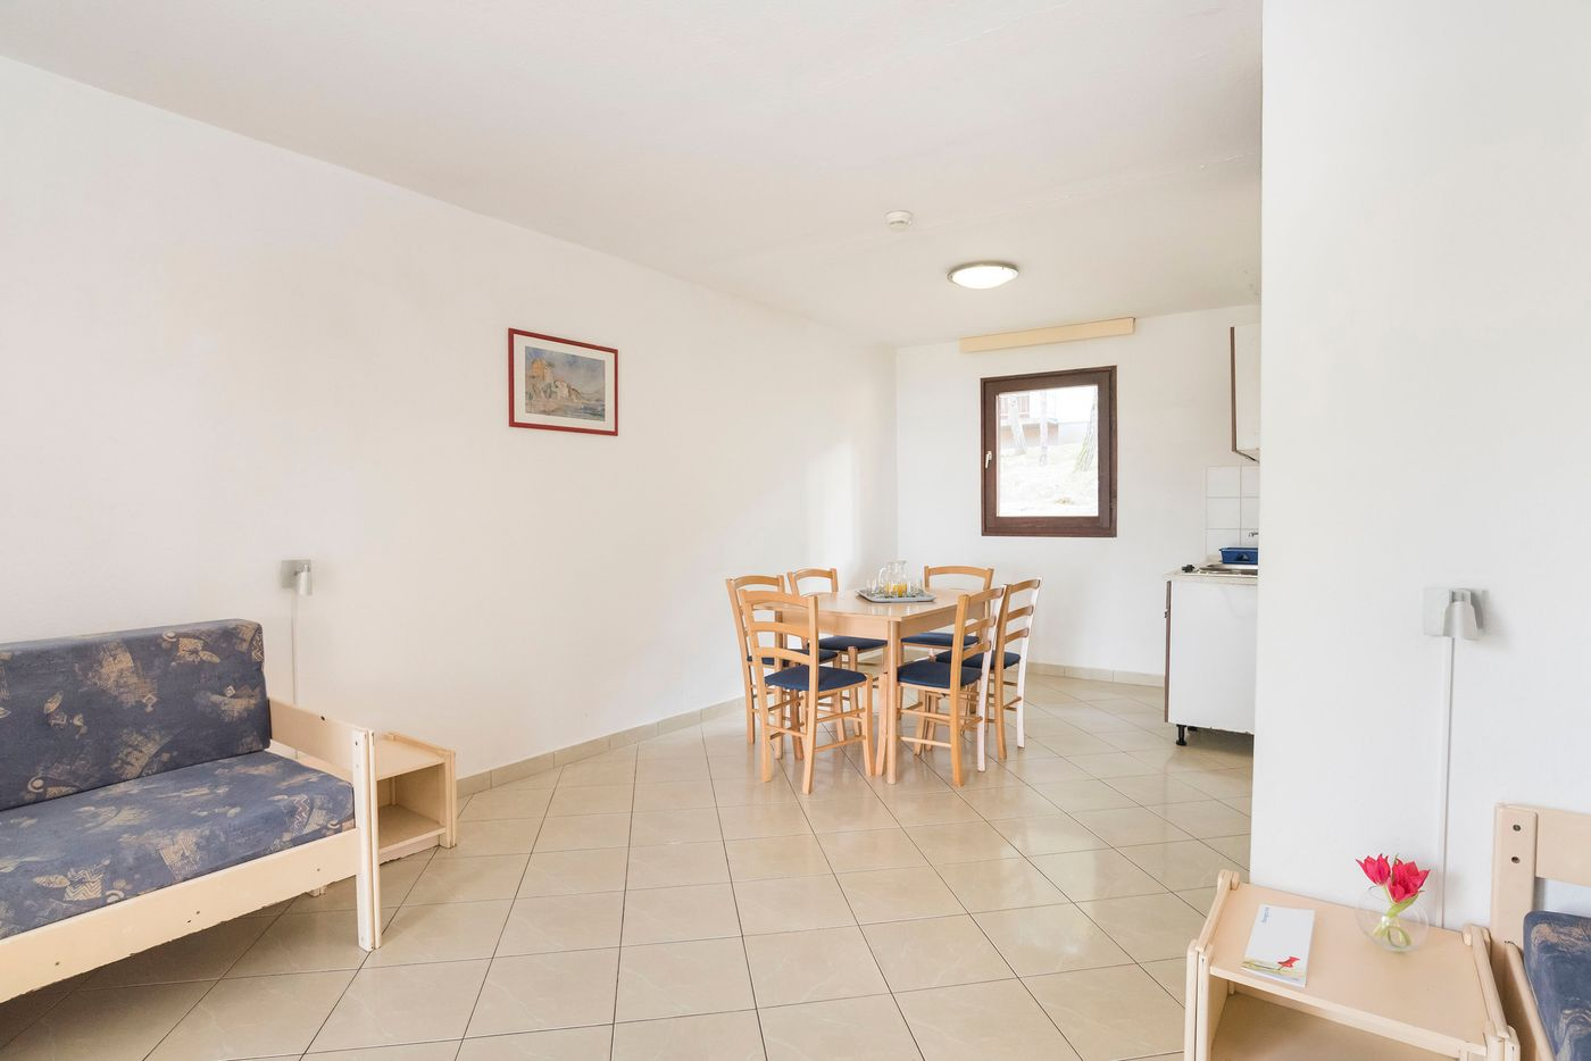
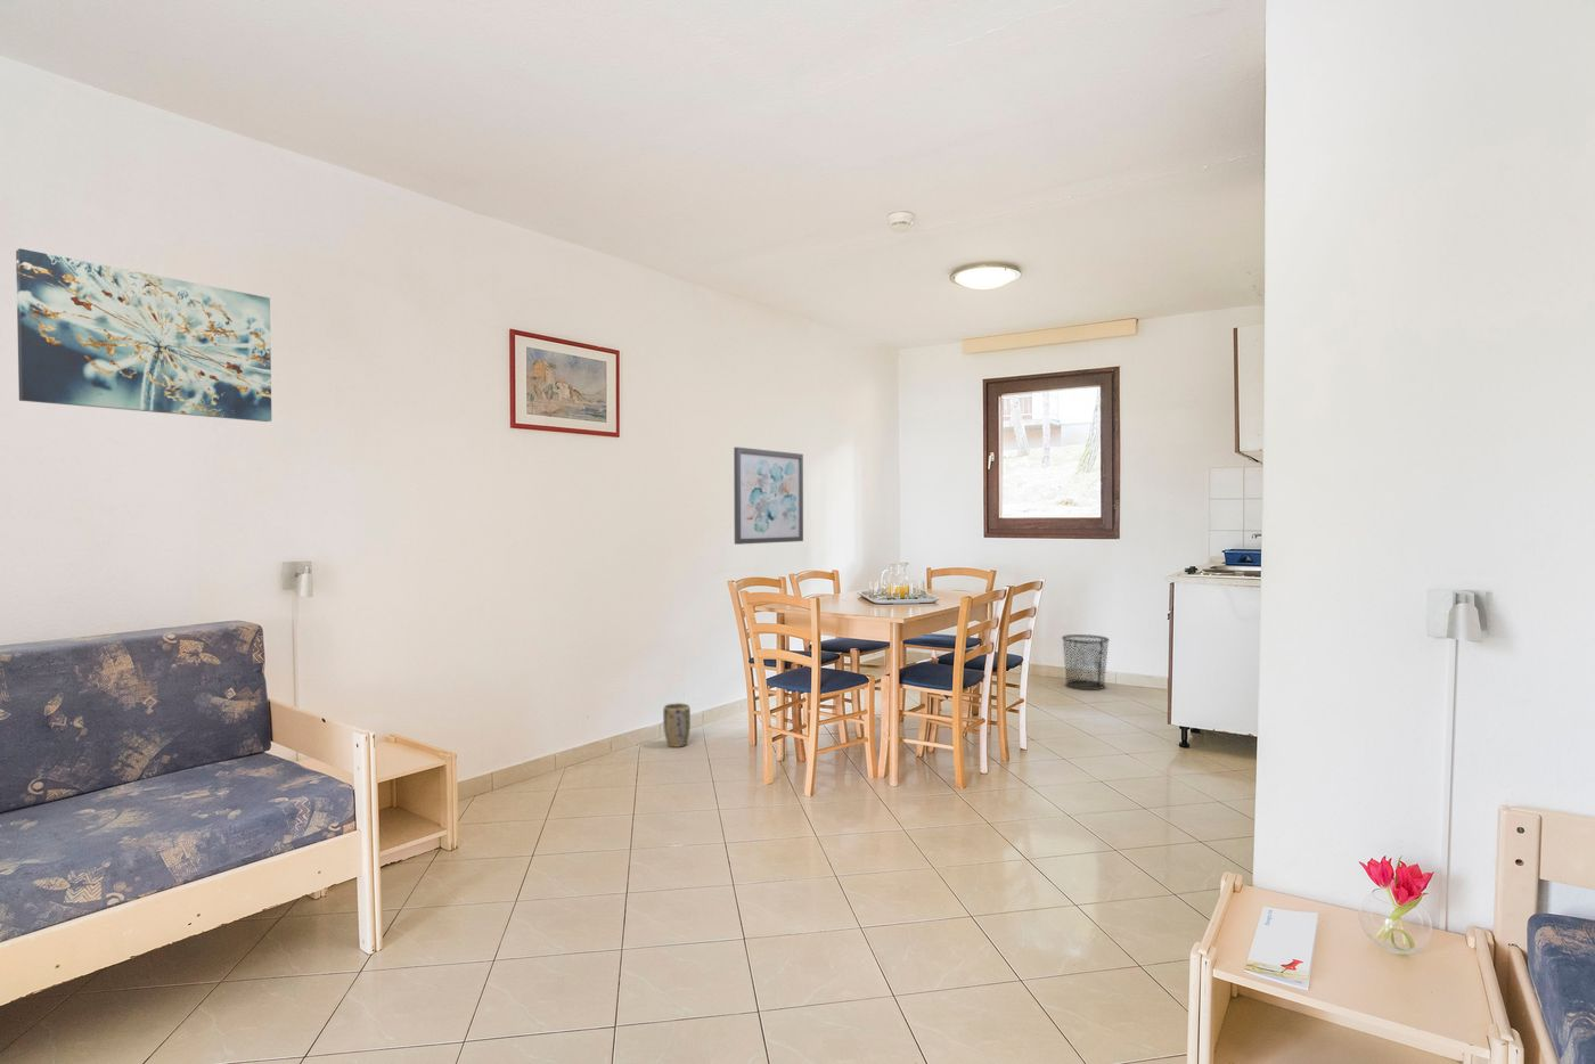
+ wall art [14,247,272,423]
+ plant pot [662,702,691,748]
+ waste bin [1061,633,1110,691]
+ wall art [733,446,804,546]
